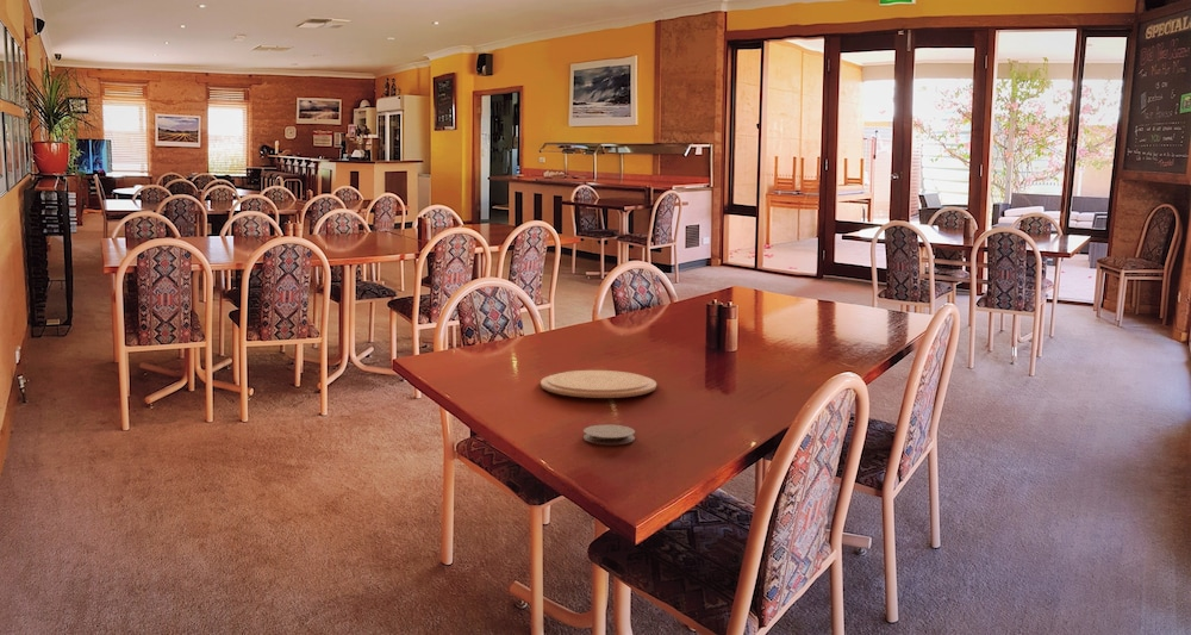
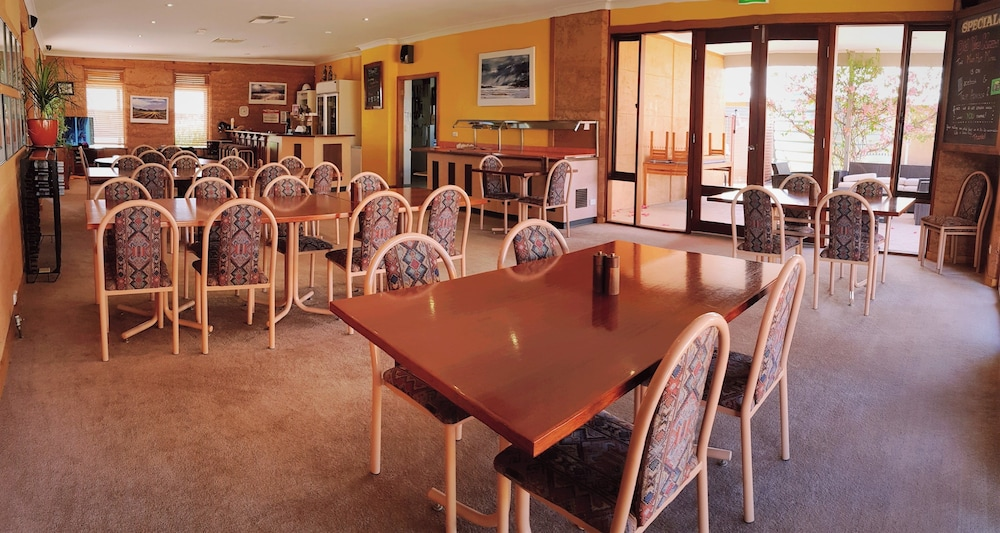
- coaster [582,423,636,446]
- plate [540,369,657,399]
